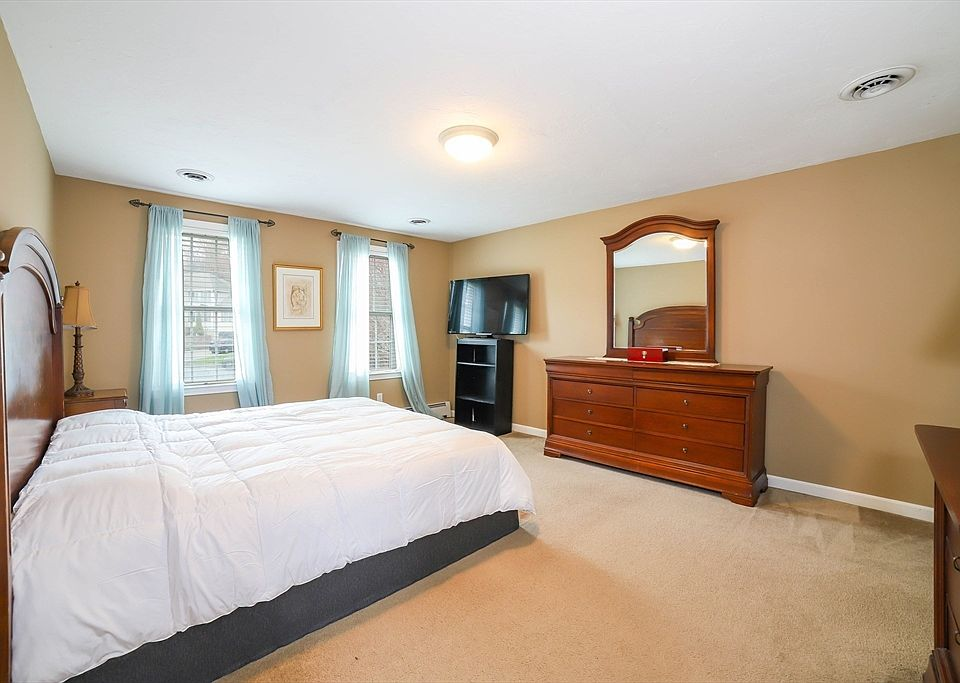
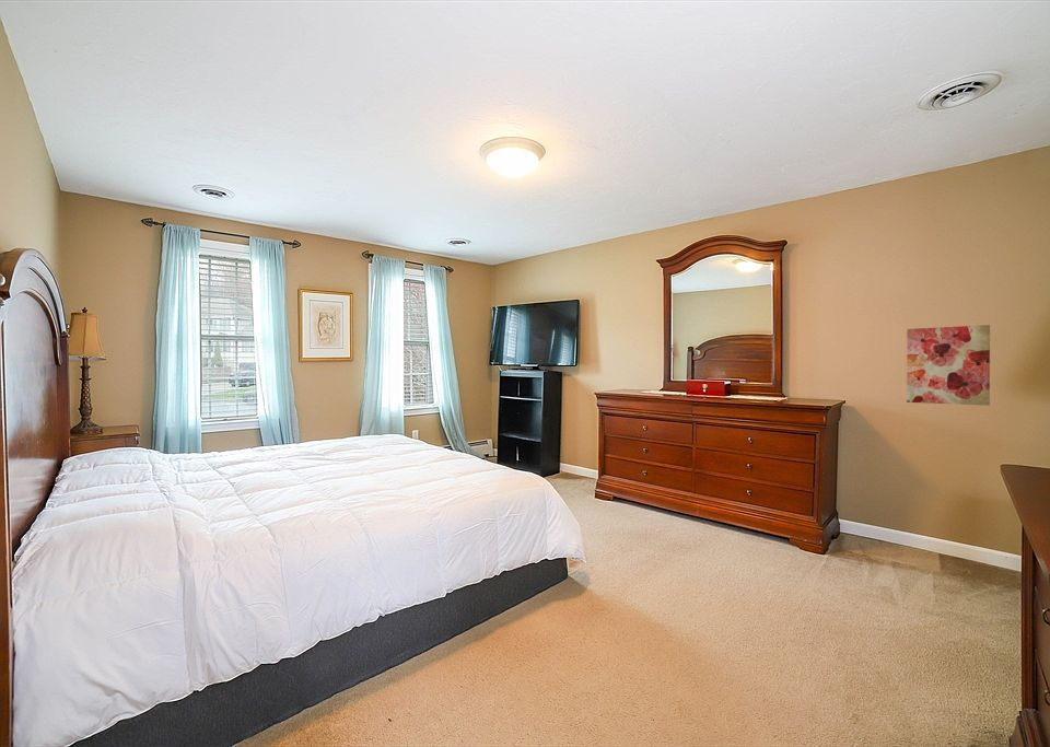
+ wall art [906,324,991,407]
